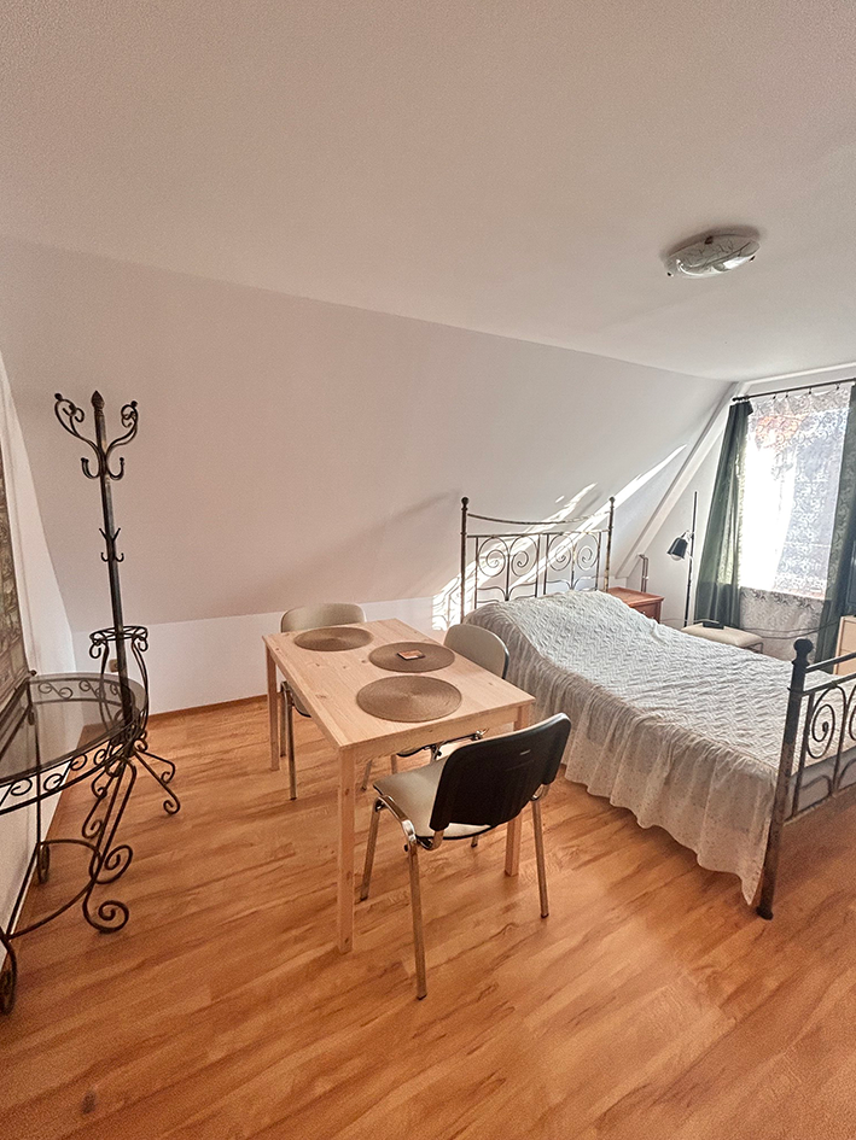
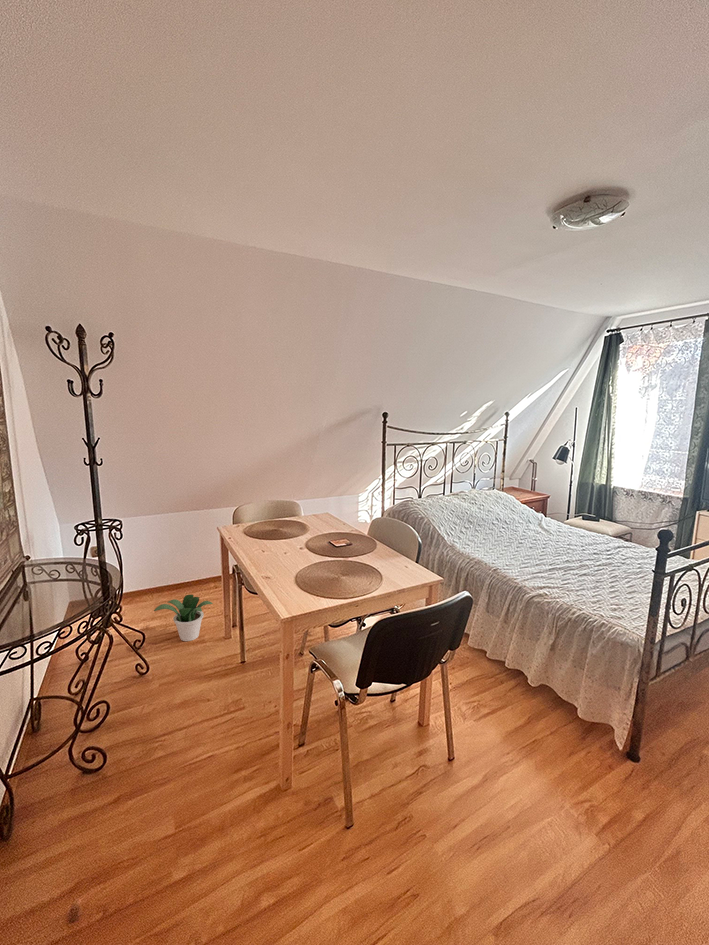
+ potted plant [153,594,214,642]
